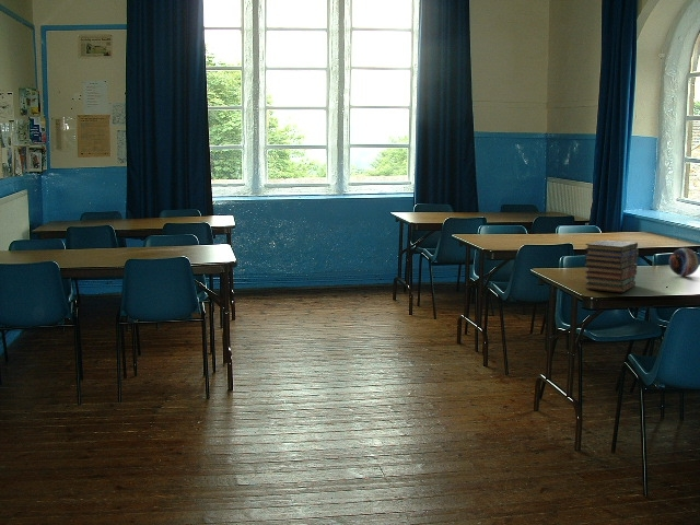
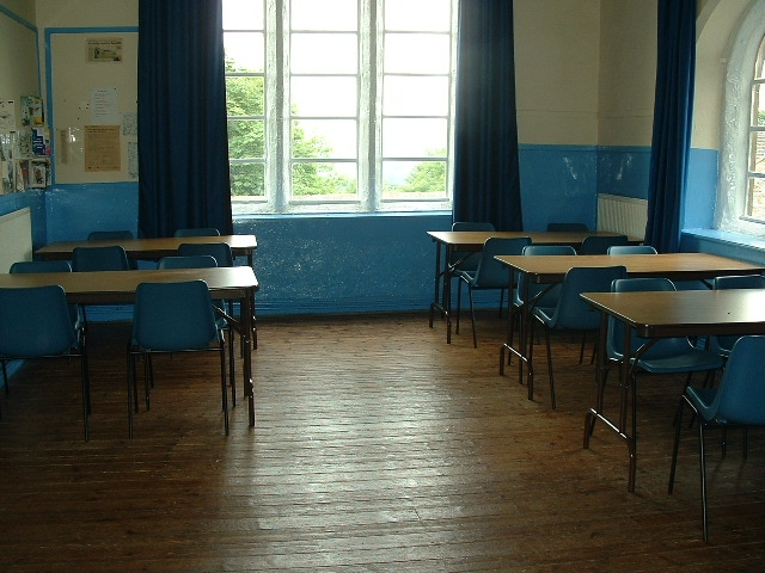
- decorative orb [668,247,700,277]
- book stack [584,238,640,293]
